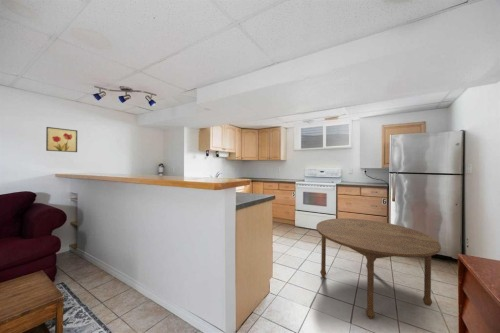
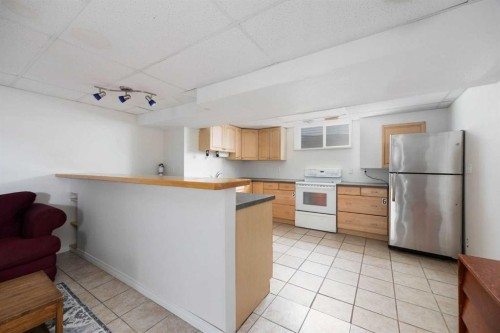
- dining table [315,217,442,320]
- wall art [45,126,78,153]
